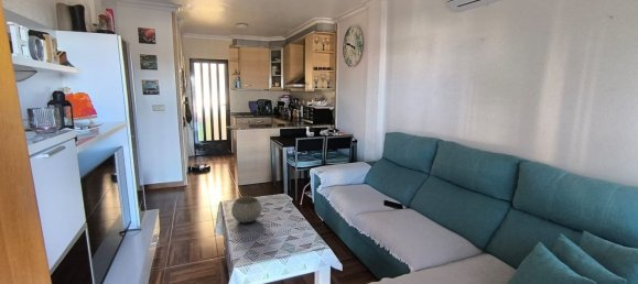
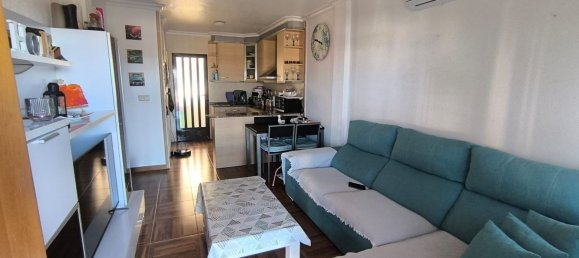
- bowl [230,196,263,223]
